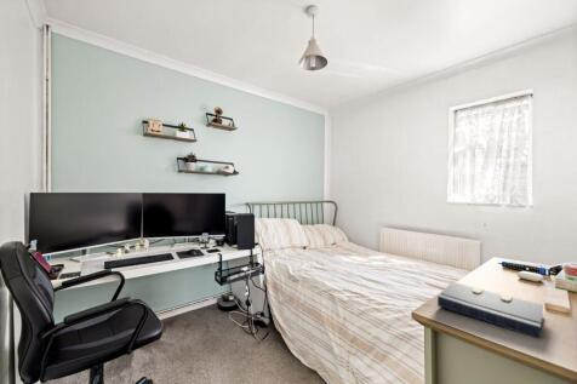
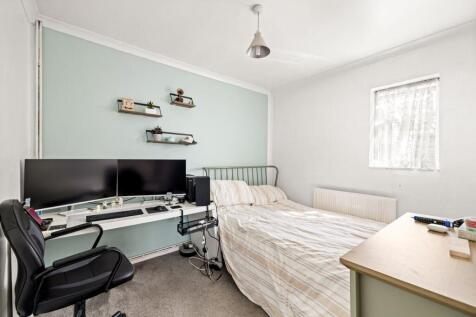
- diary [436,281,544,339]
